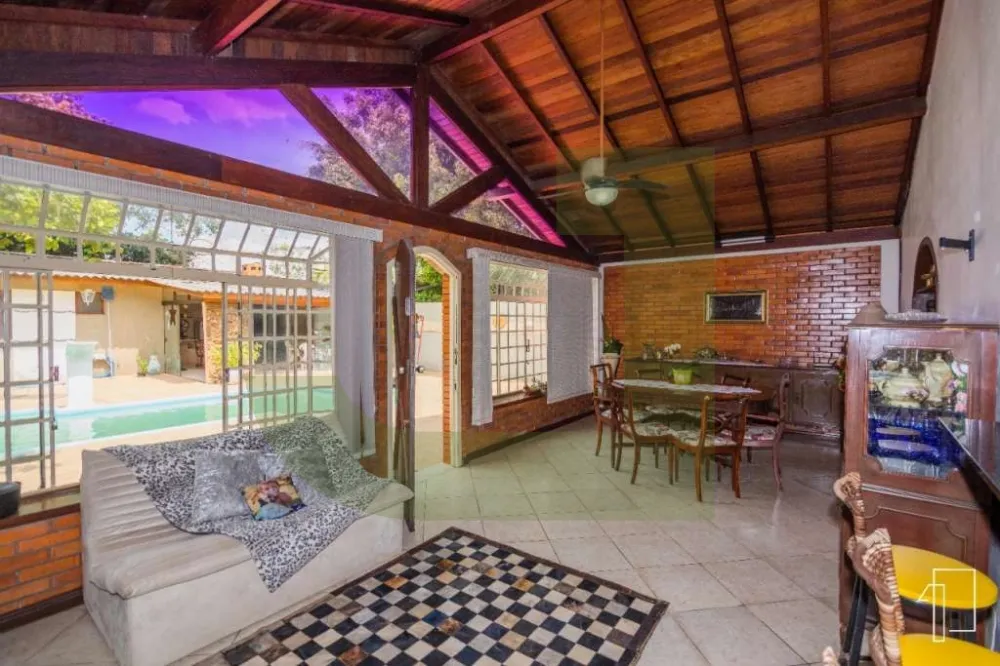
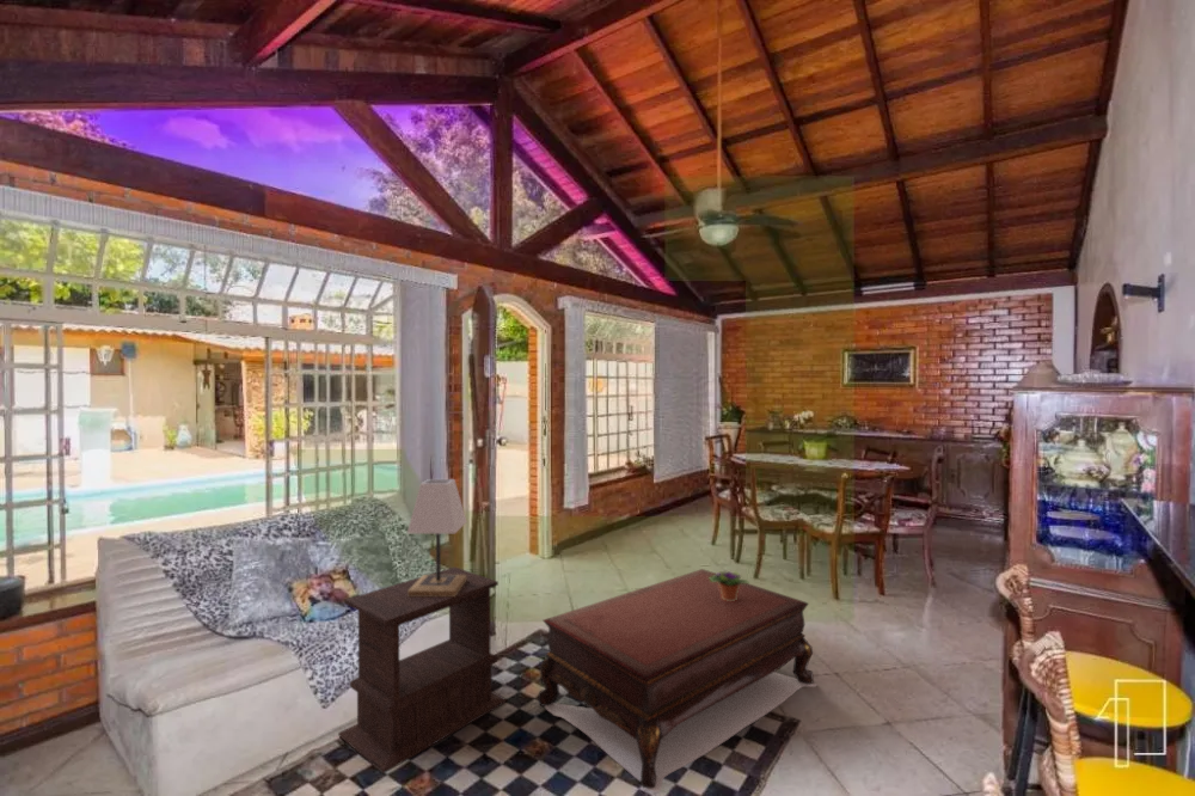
+ side table [337,565,508,774]
+ potted flower [709,570,750,601]
+ lamp [406,478,468,596]
+ coffee table [537,568,819,794]
